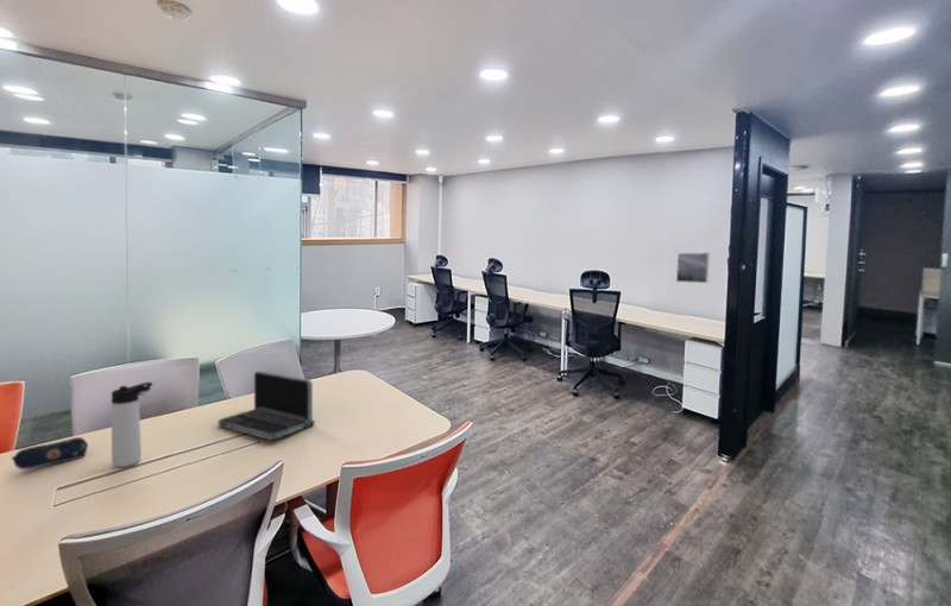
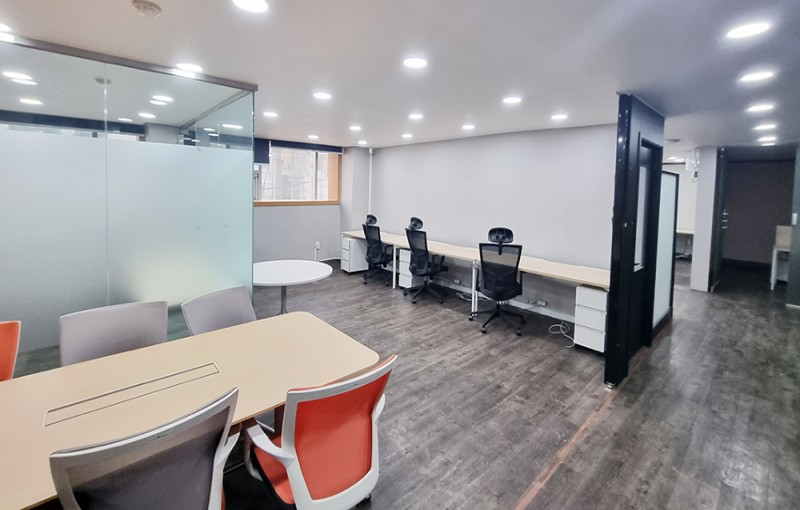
- pencil case [11,436,89,471]
- laptop [216,370,316,441]
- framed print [675,252,711,284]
- thermos bottle [111,381,153,468]
